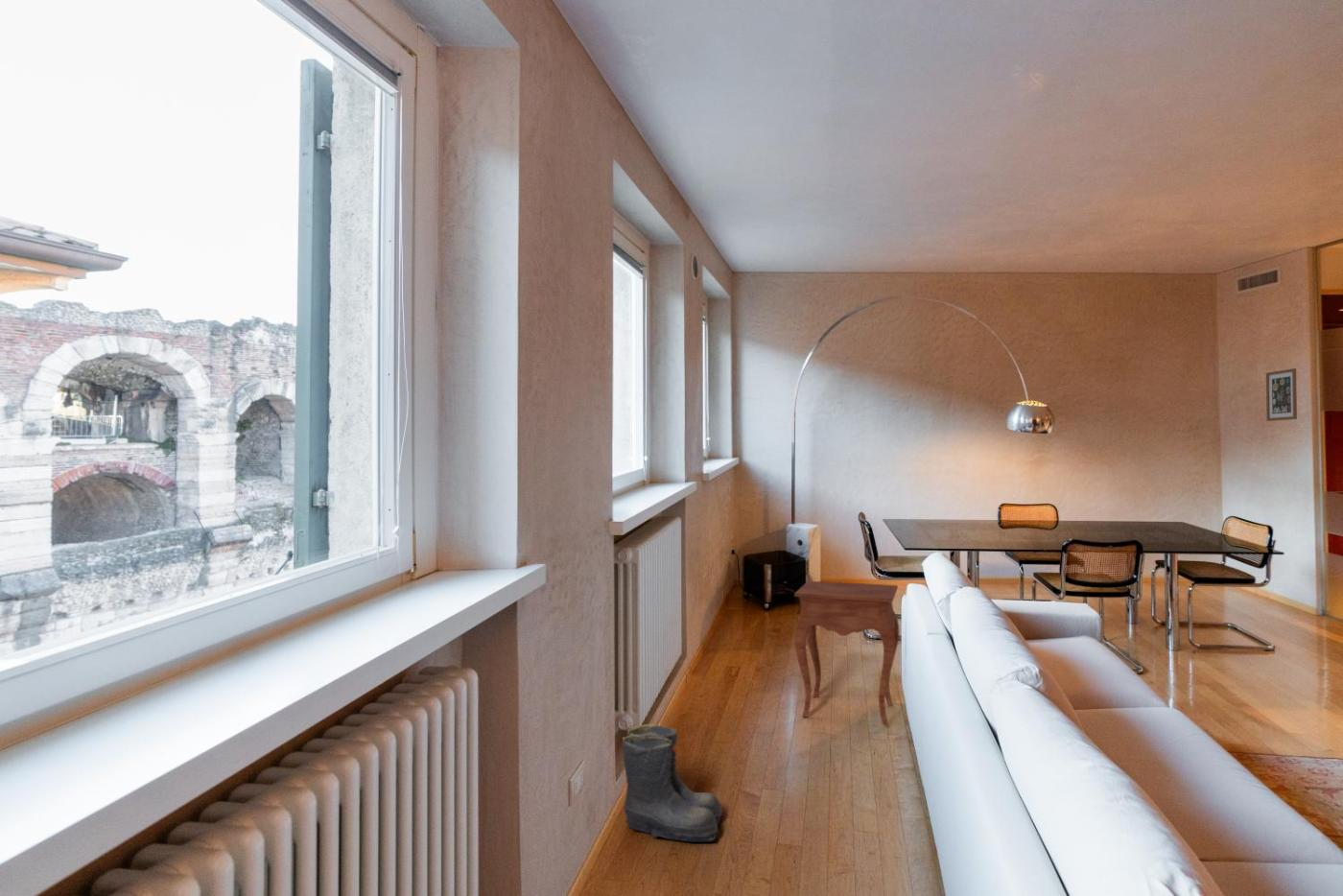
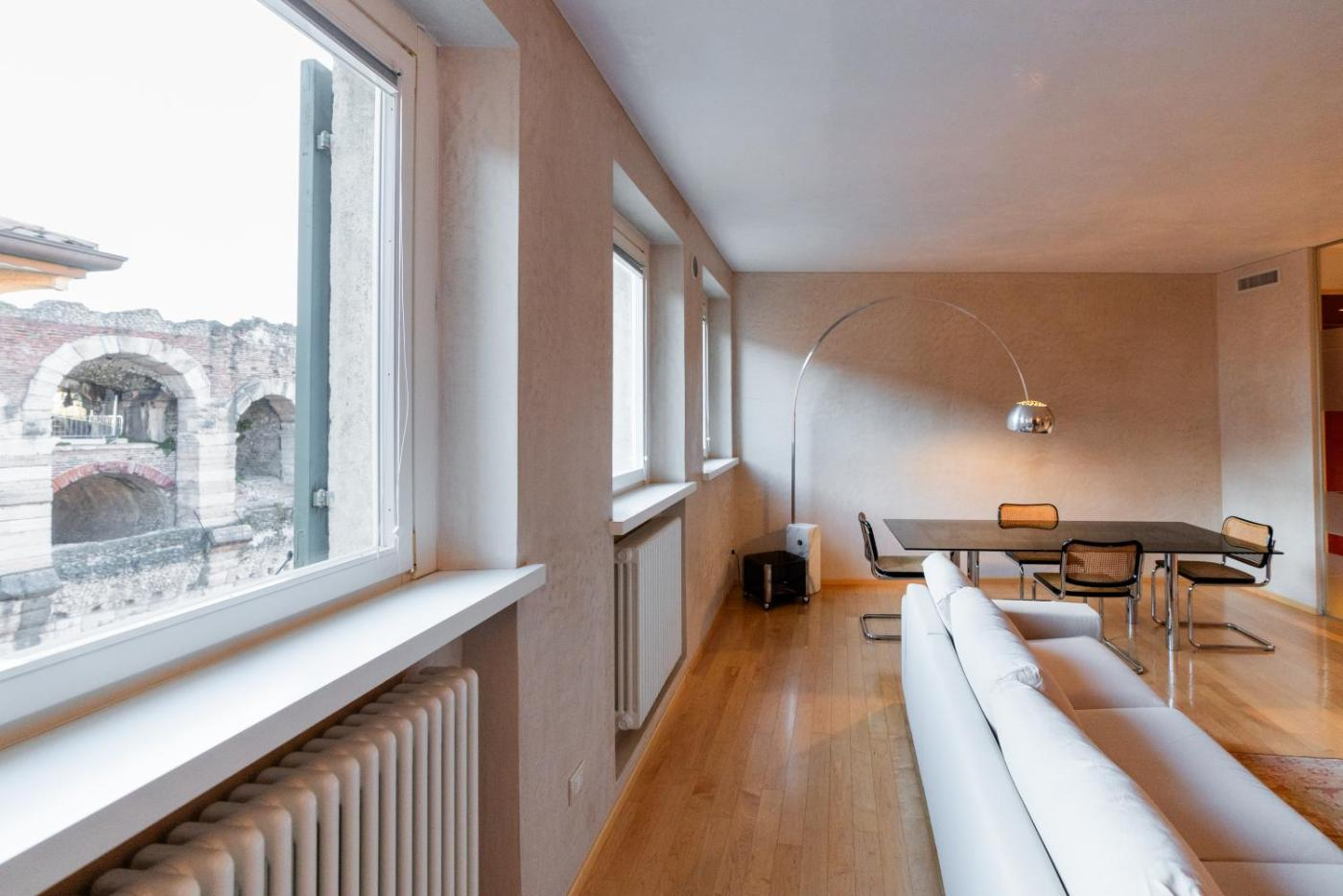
- side table [793,580,900,727]
- wall art [1265,367,1298,422]
- boots [622,723,723,843]
